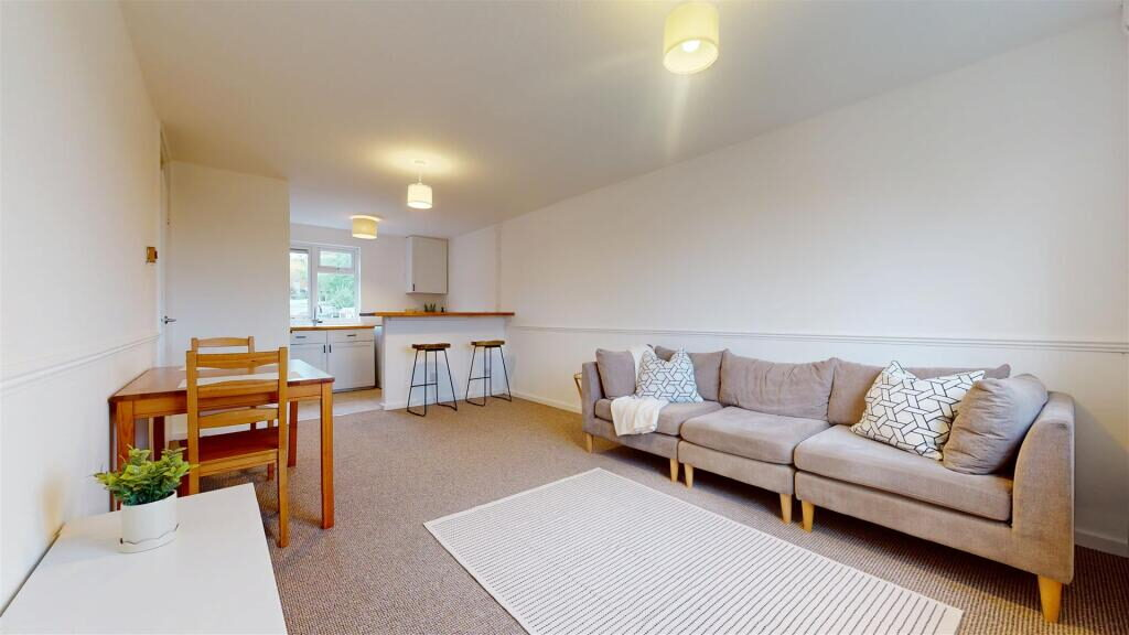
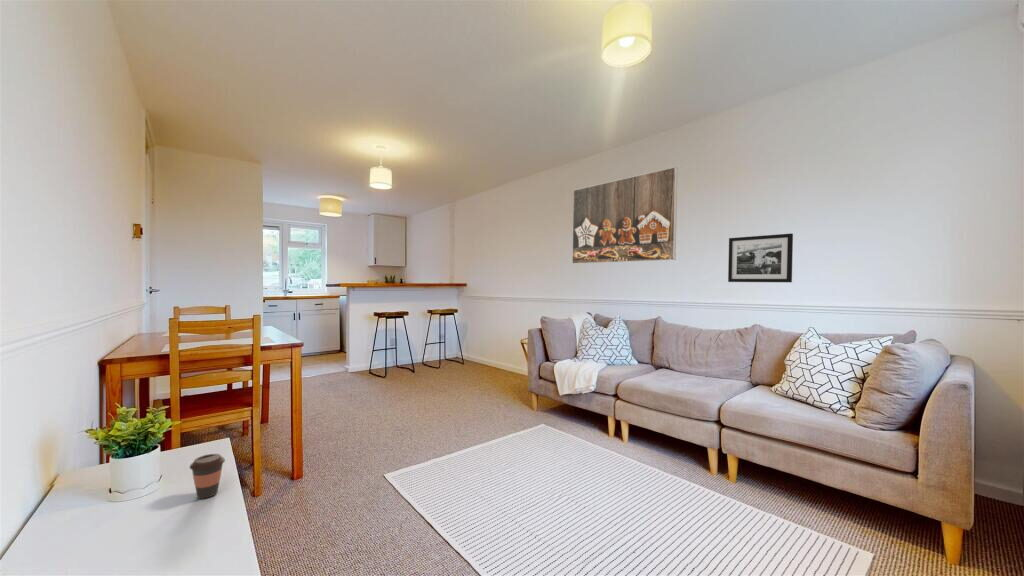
+ picture frame [727,233,794,283]
+ coffee cup [189,453,226,500]
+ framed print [571,166,678,265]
